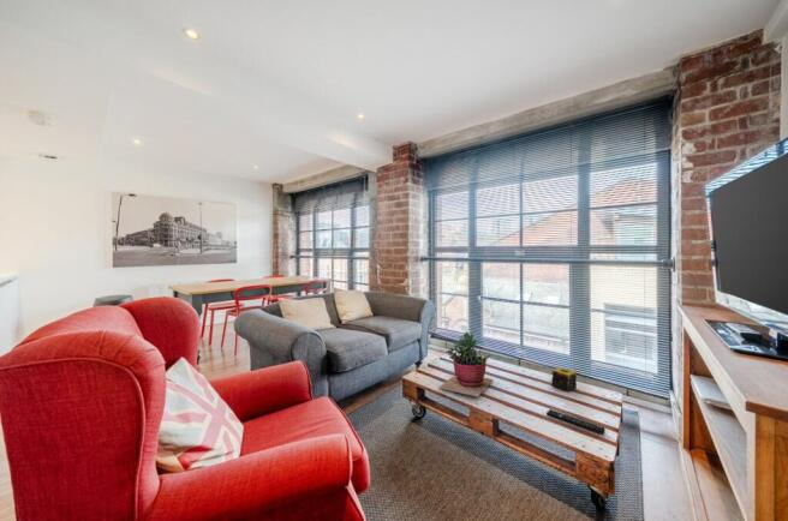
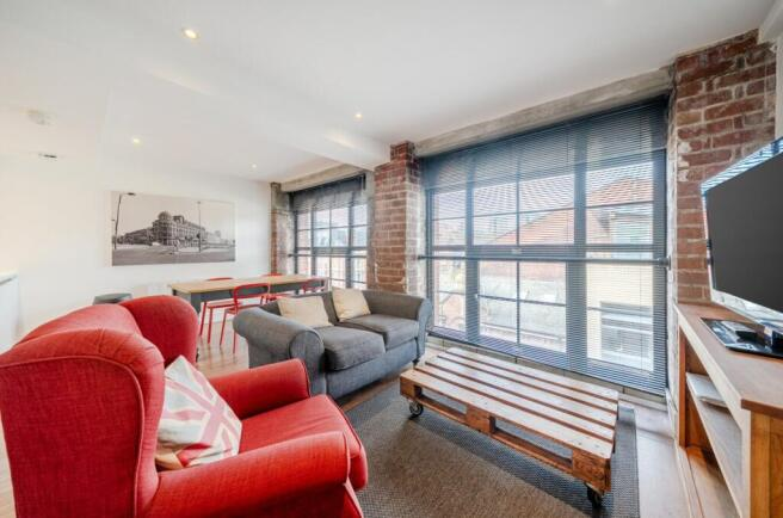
- succulent plant [437,329,495,397]
- remote control [545,408,605,435]
- candle [550,366,578,393]
